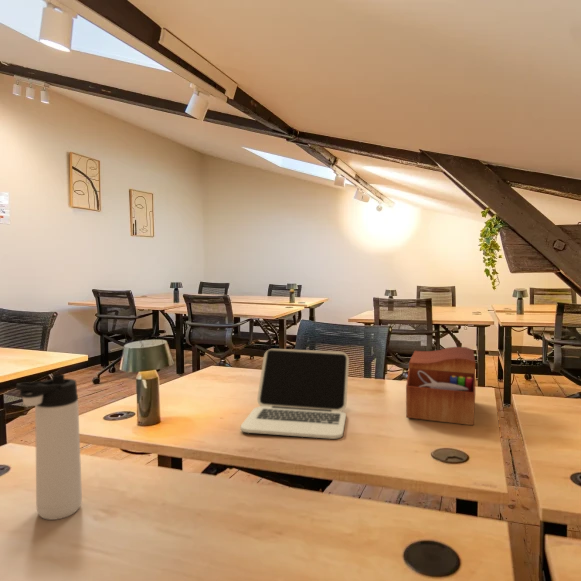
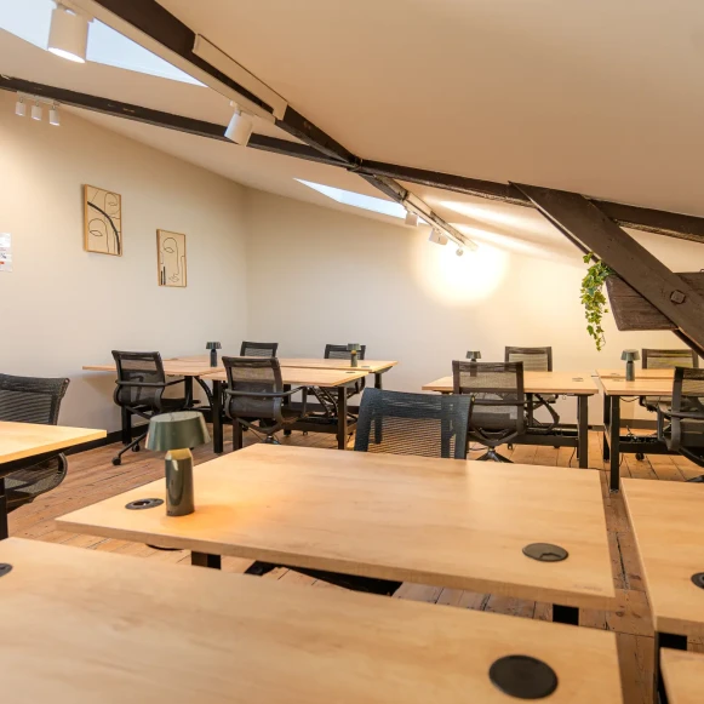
- laptop [240,348,350,440]
- sewing box [405,346,476,426]
- thermos bottle [15,373,83,521]
